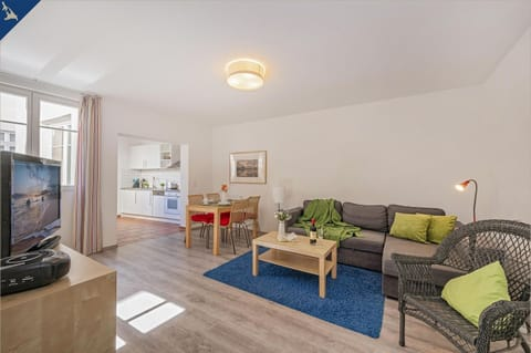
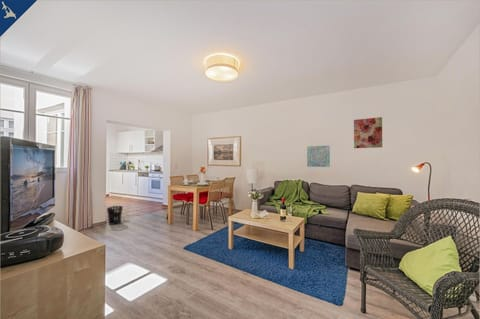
+ wastebasket [106,205,124,226]
+ wall art [306,145,331,168]
+ wall art [353,116,383,149]
